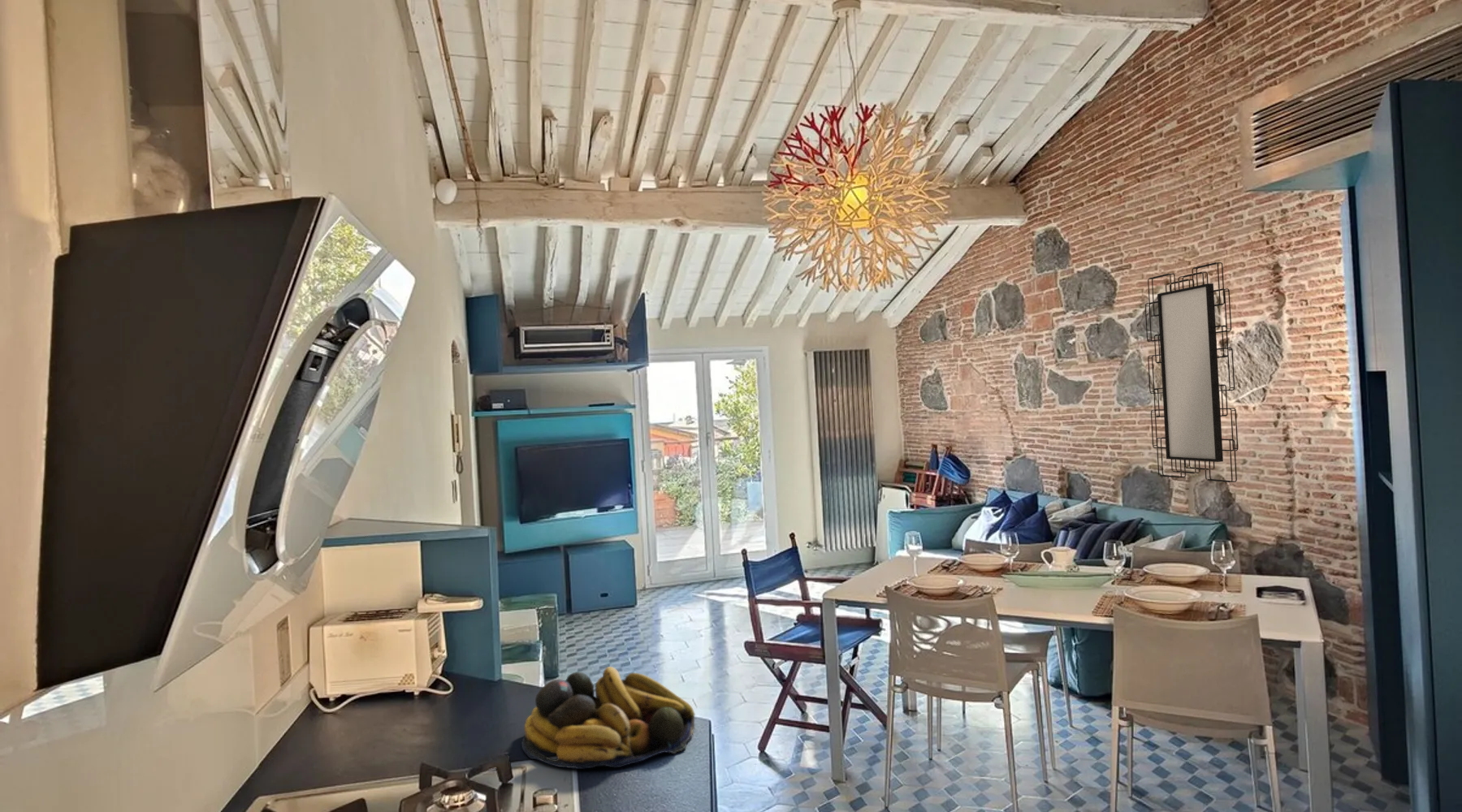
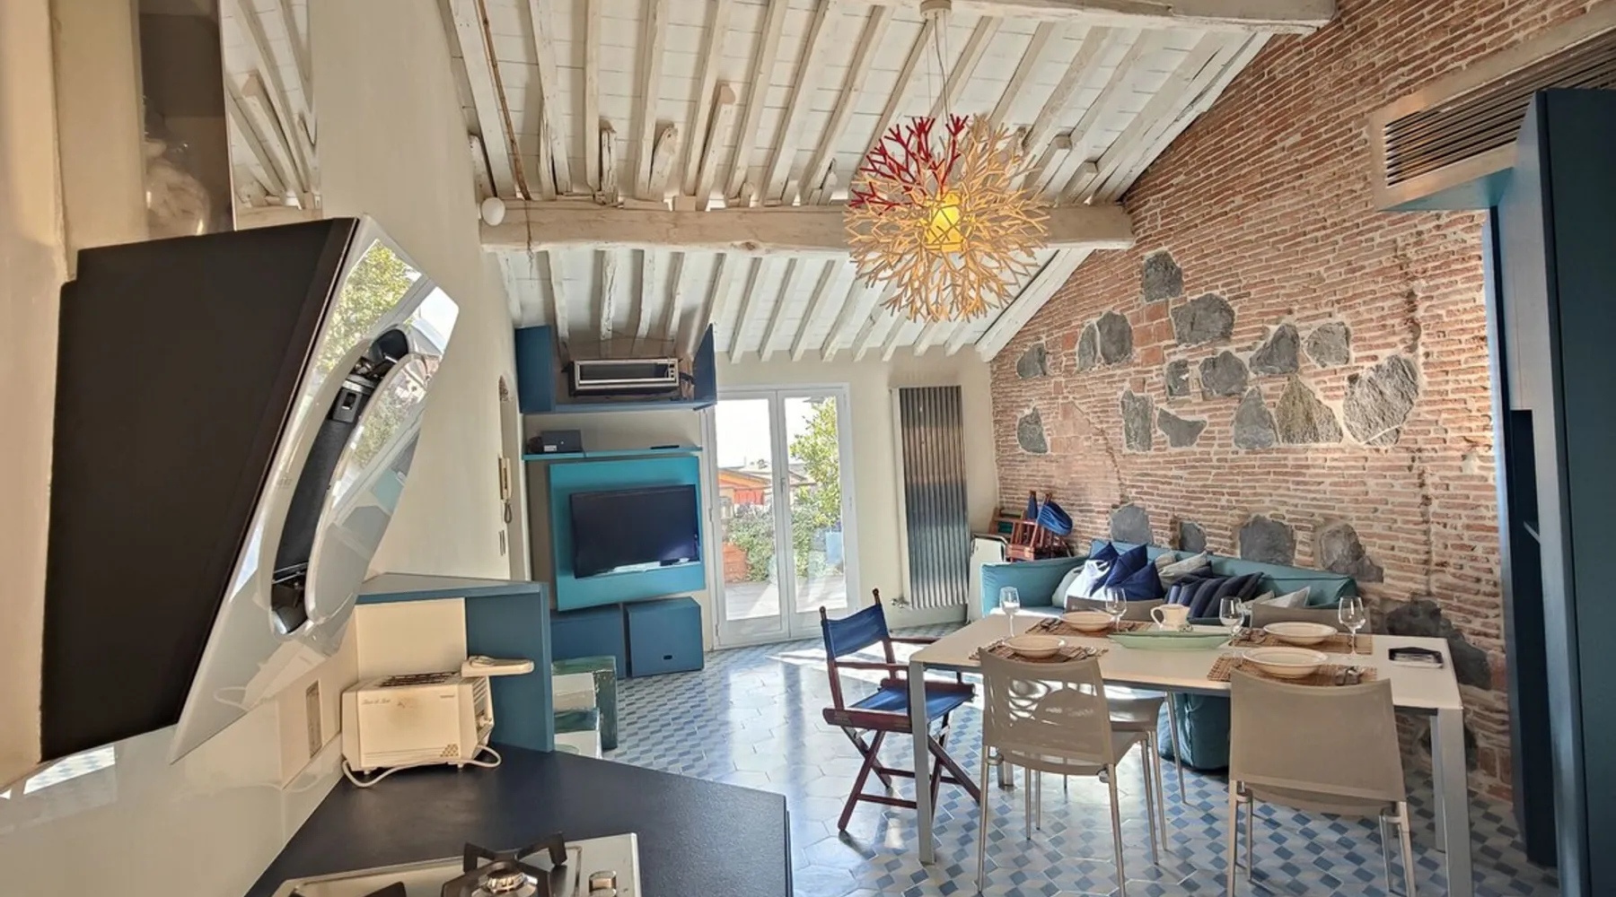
- mirror [1144,261,1239,483]
- fruit bowl [521,666,695,770]
